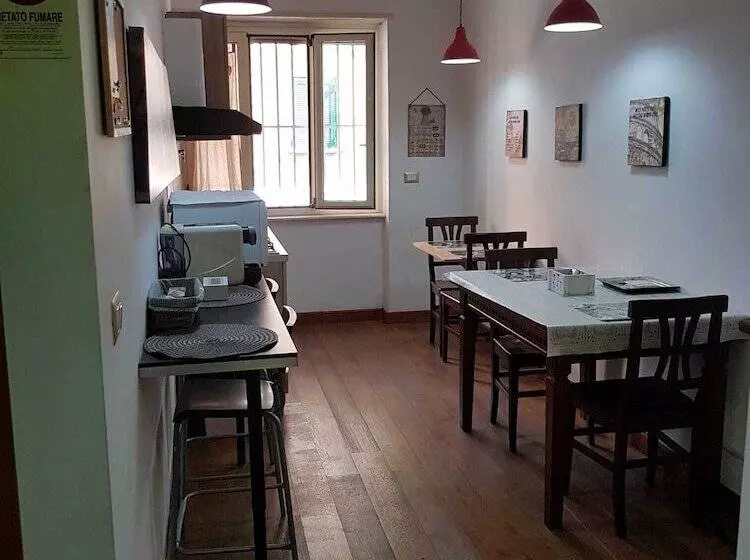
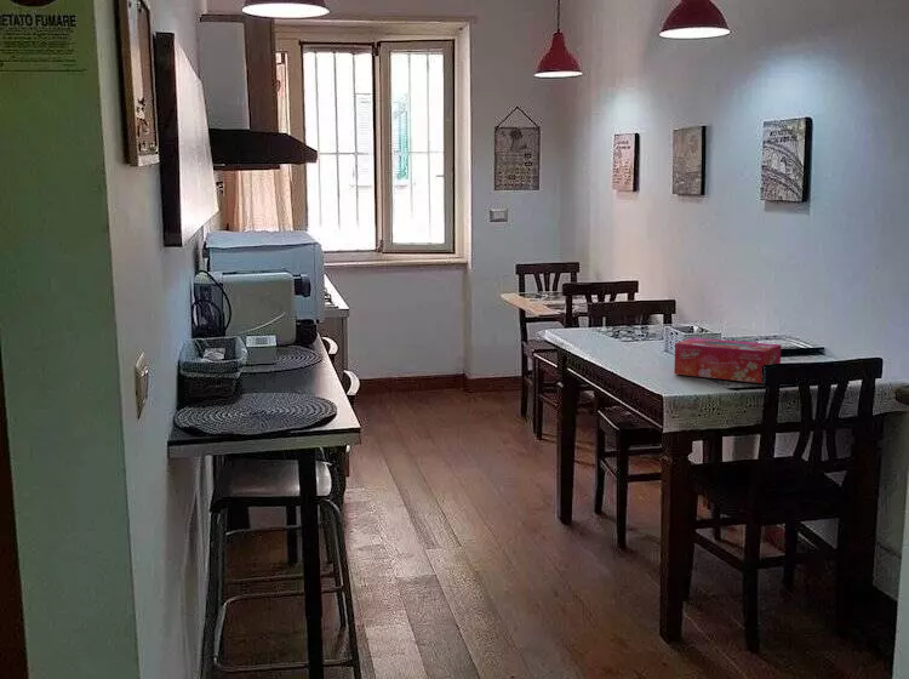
+ tissue box [673,337,782,384]
